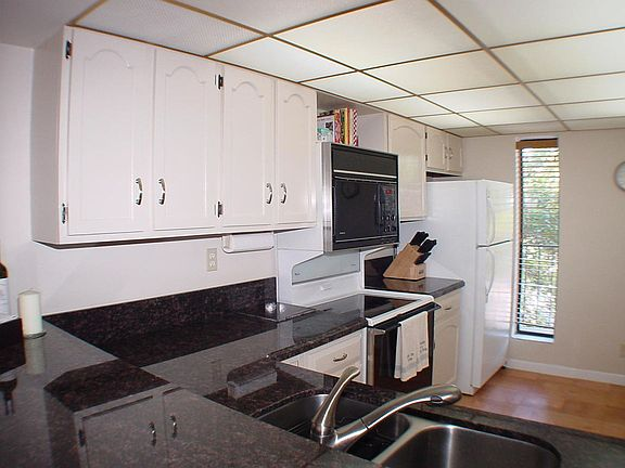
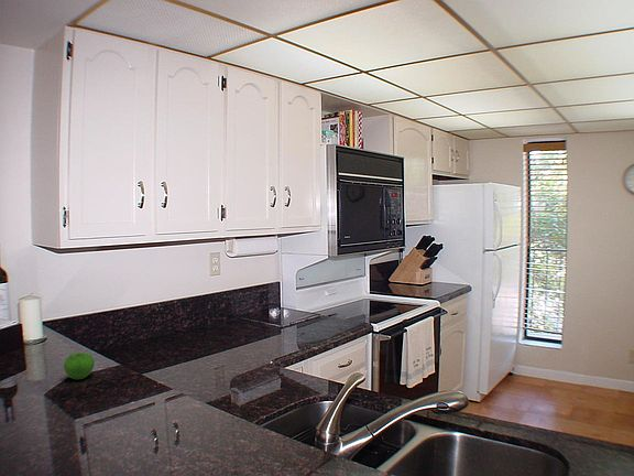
+ apple [63,351,96,380]
